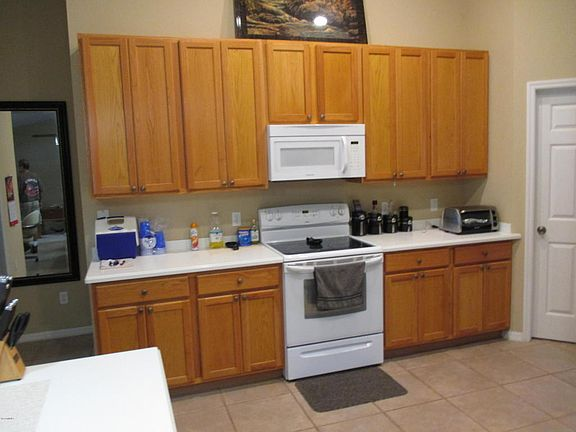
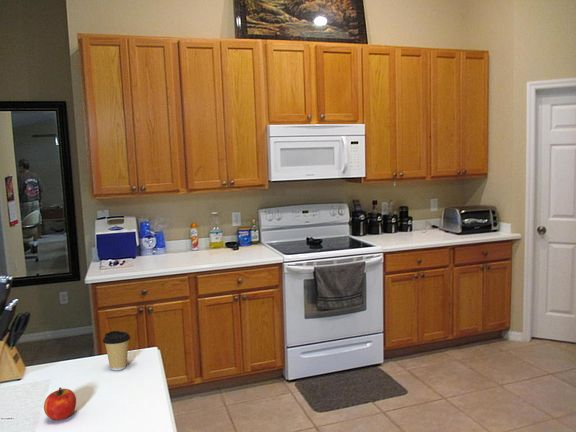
+ coffee cup [102,330,131,371]
+ fruit [43,387,77,421]
